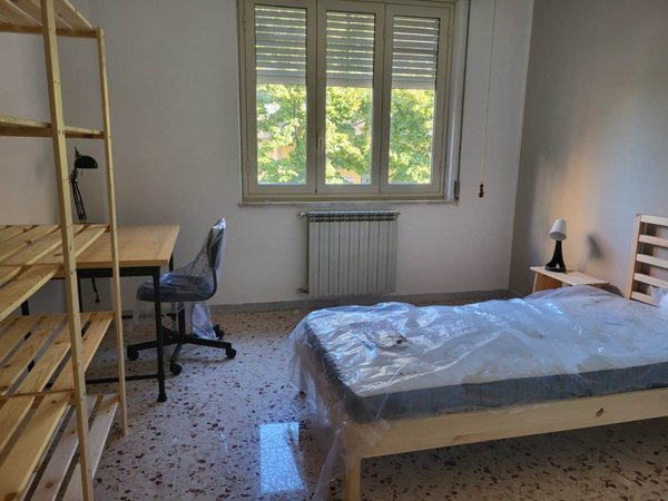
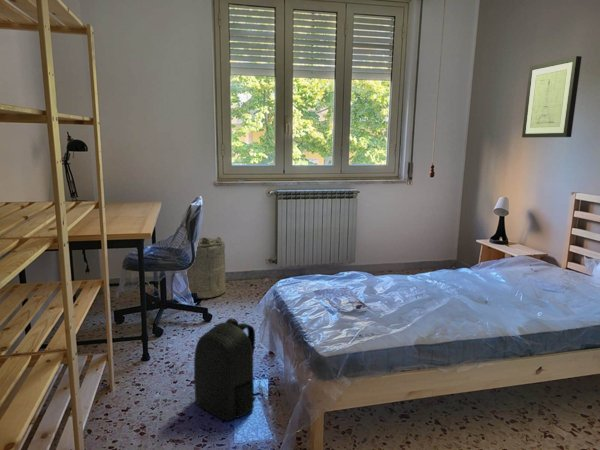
+ backpack [193,317,261,422]
+ laundry hamper [186,236,227,299]
+ wall art [521,55,583,138]
